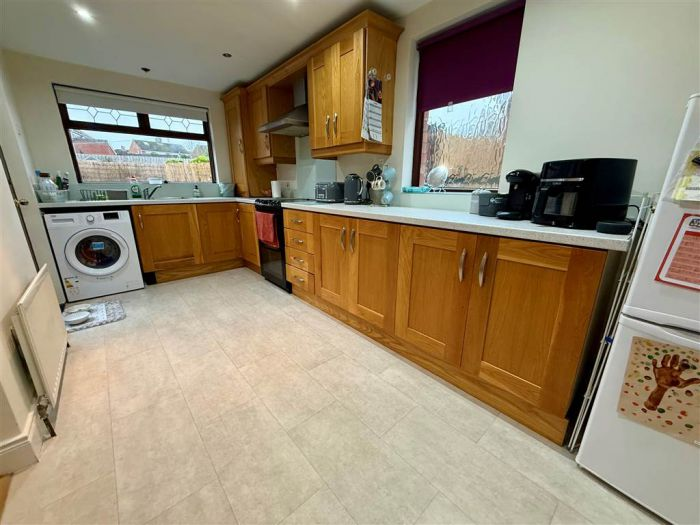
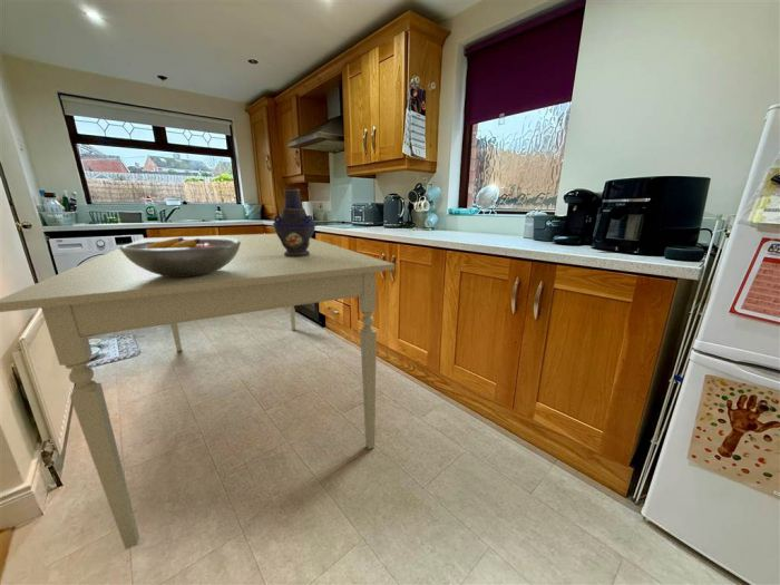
+ fruit bowl [118,236,241,276]
+ vase [272,187,318,257]
+ dining table [0,233,396,550]
